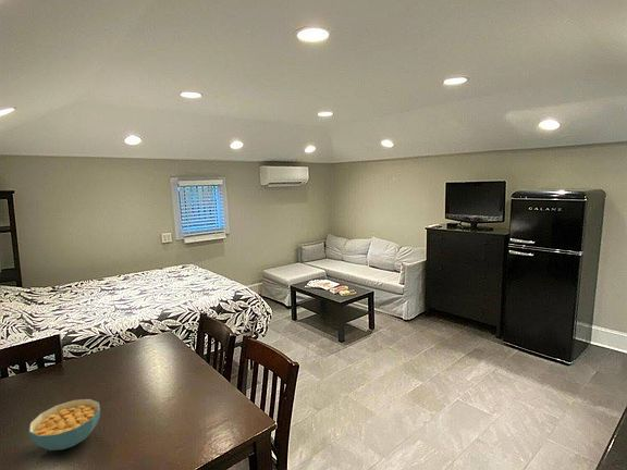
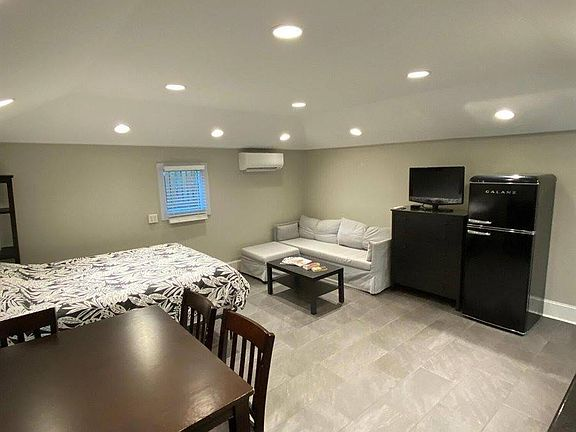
- cereal bowl [28,398,101,452]
